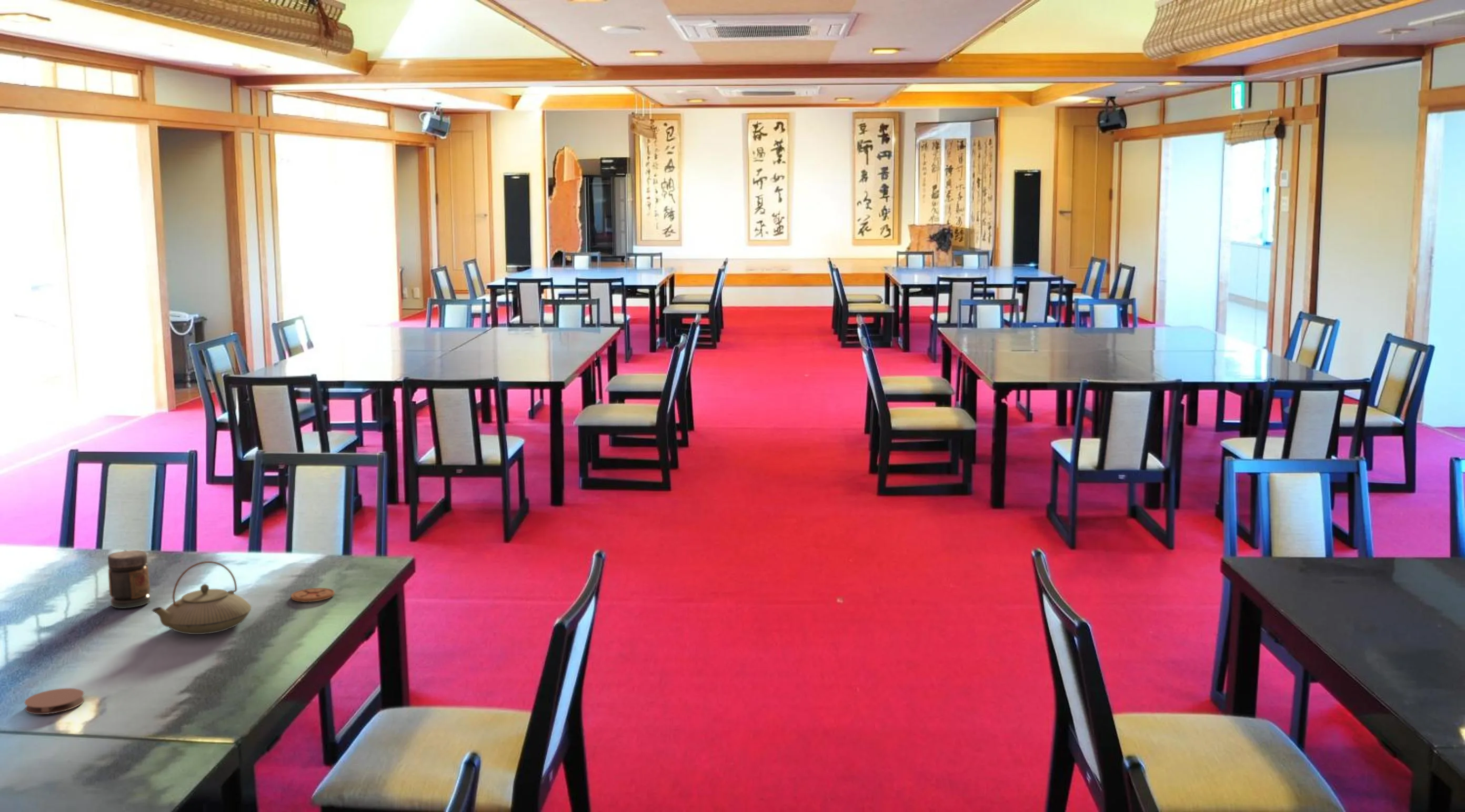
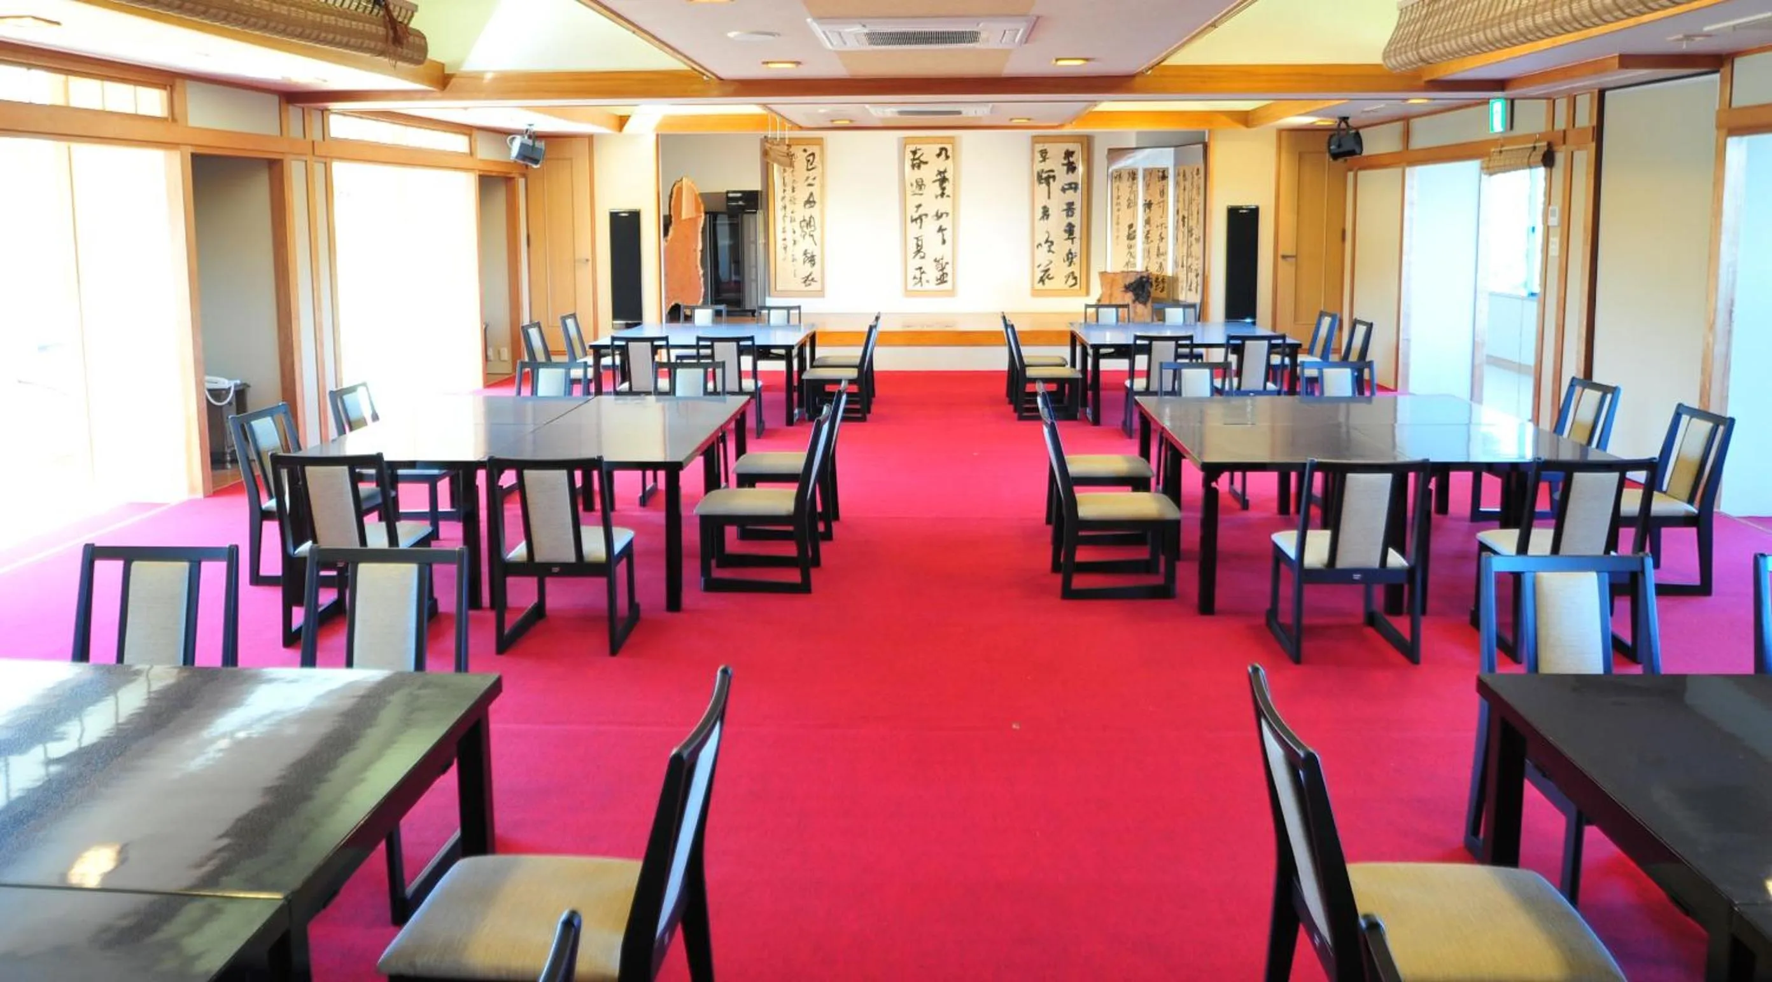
- jar [107,550,150,609]
- coaster [24,688,85,715]
- teapot [152,561,252,635]
- coaster [290,587,335,603]
